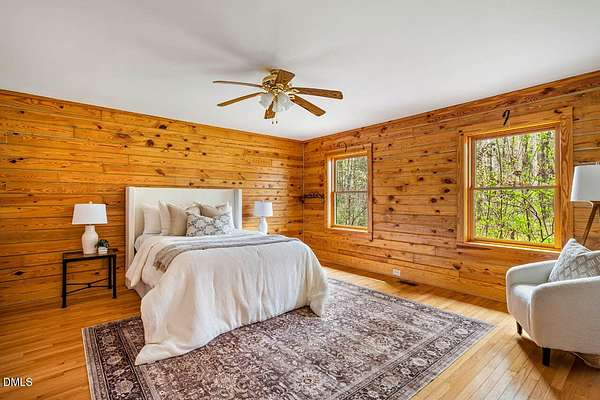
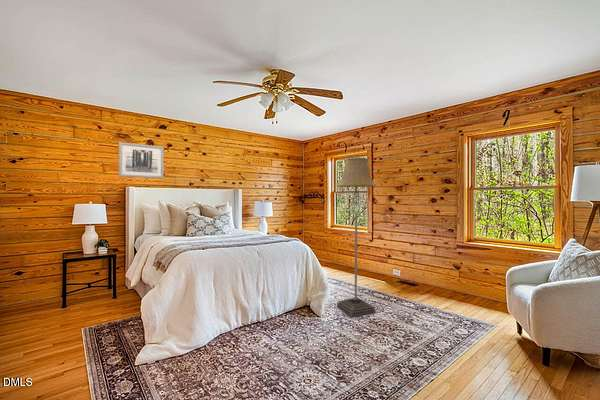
+ wall art [118,141,165,179]
+ floor lamp [336,157,377,318]
